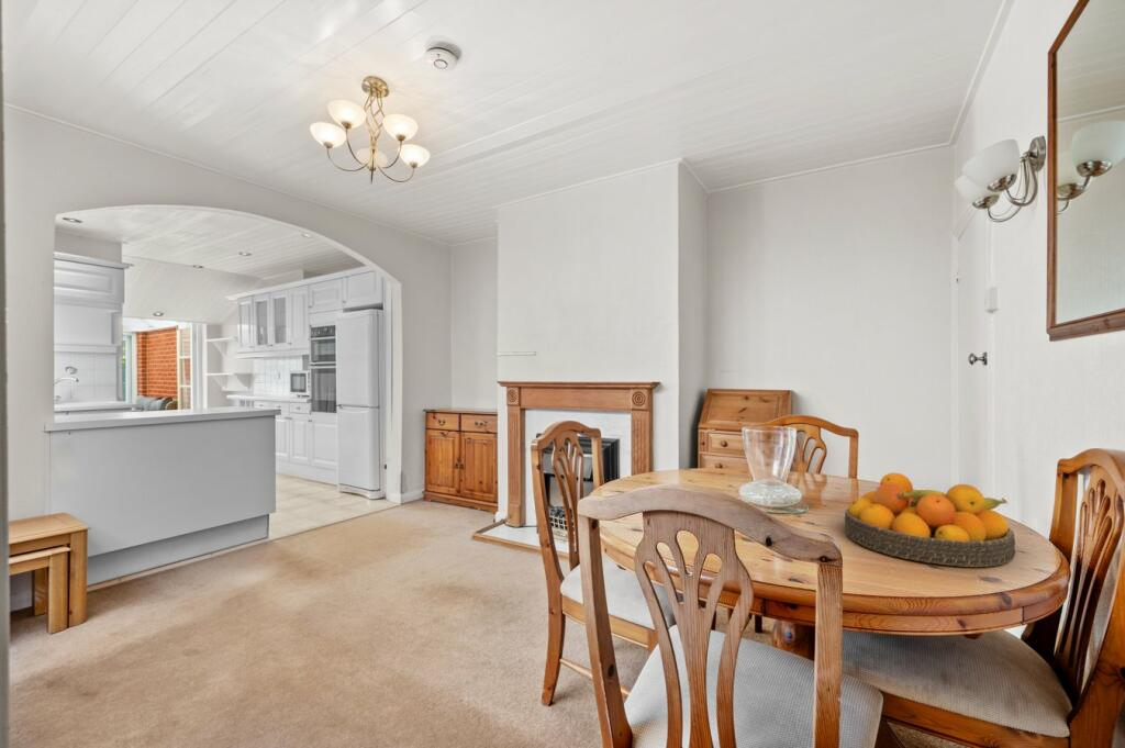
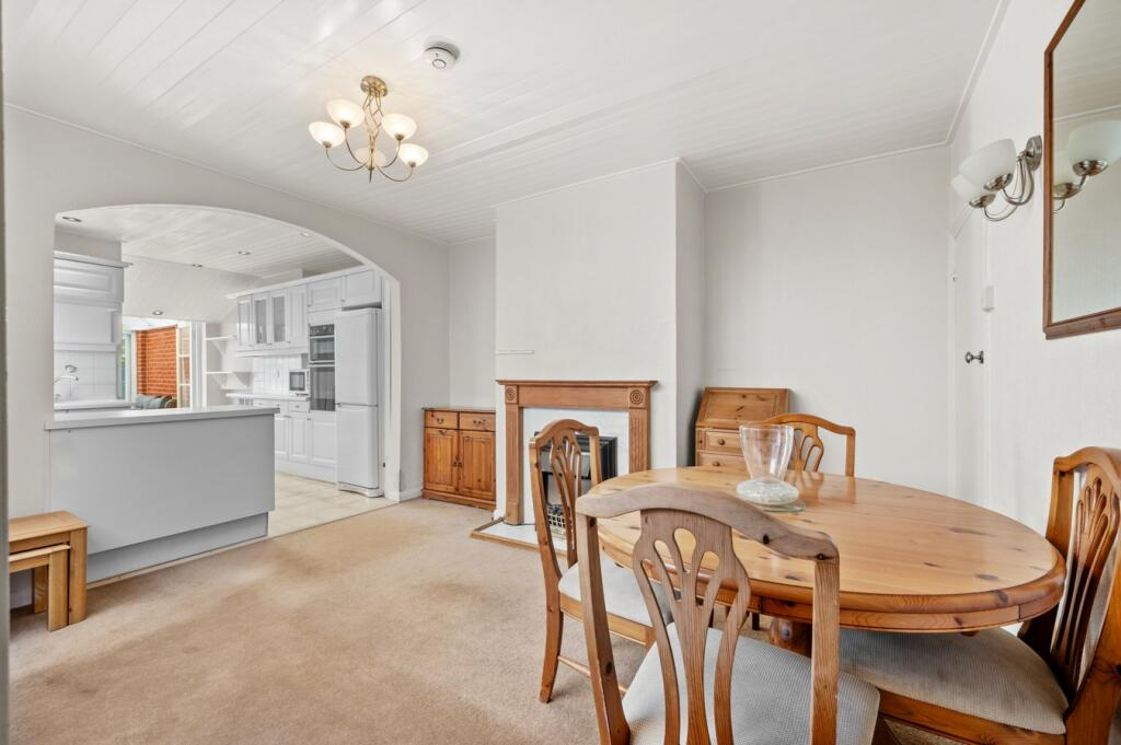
- fruit bowl [844,471,1016,568]
